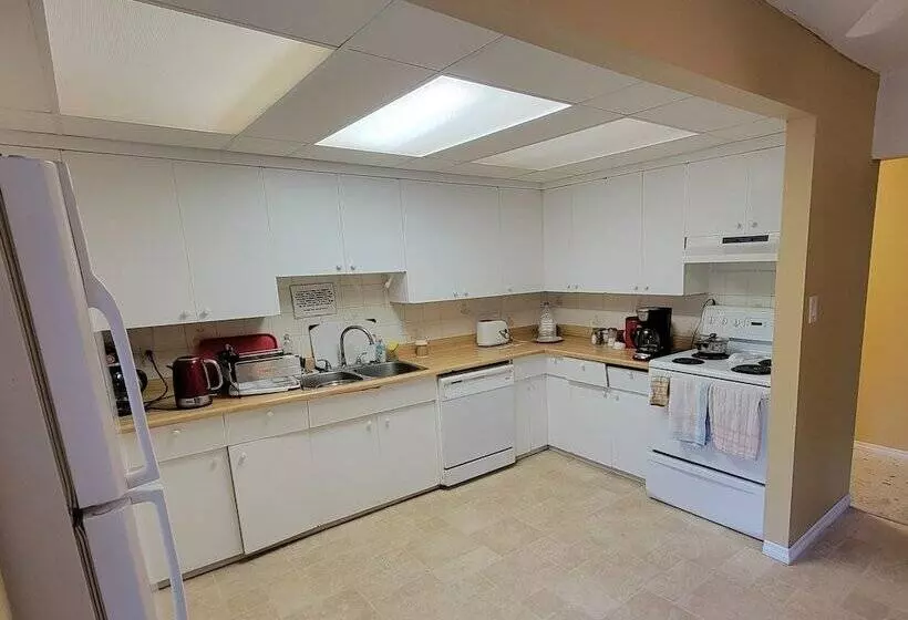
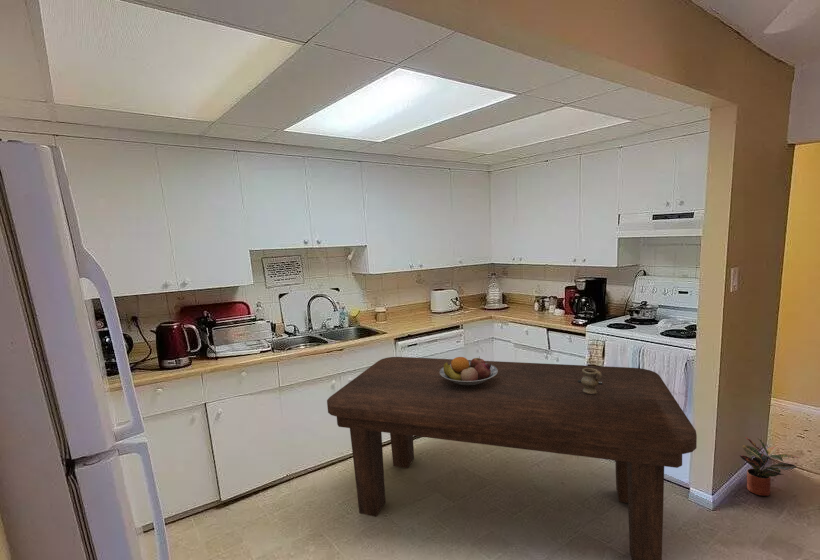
+ potted plant [738,436,800,497]
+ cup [578,368,602,394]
+ dining table [326,356,698,560]
+ fruit bowl [440,356,498,386]
